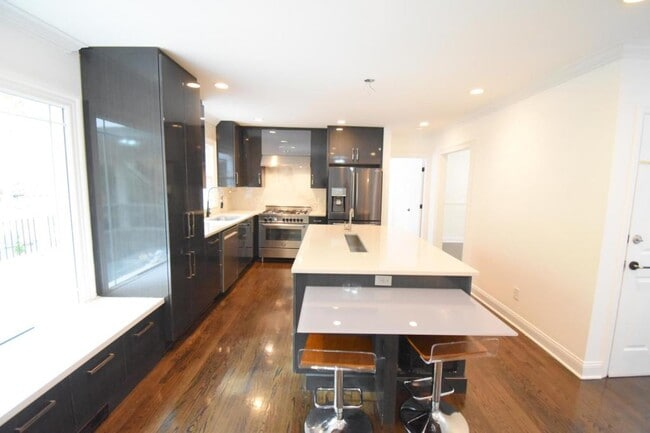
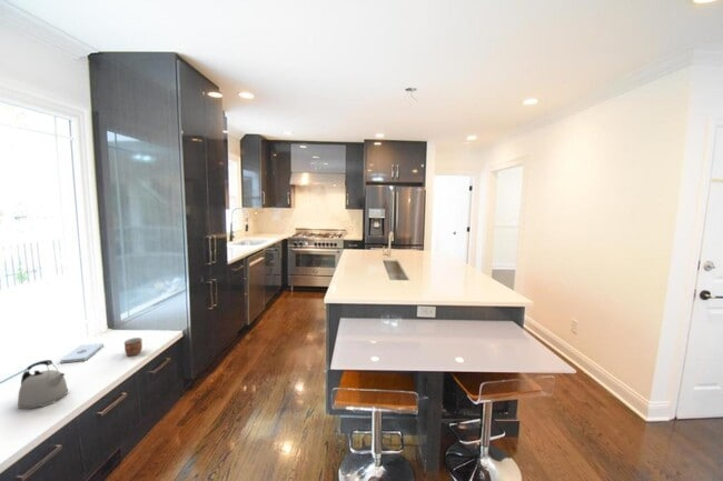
+ mug [123,337,143,357]
+ kettle [17,359,69,409]
+ notepad [59,342,105,364]
